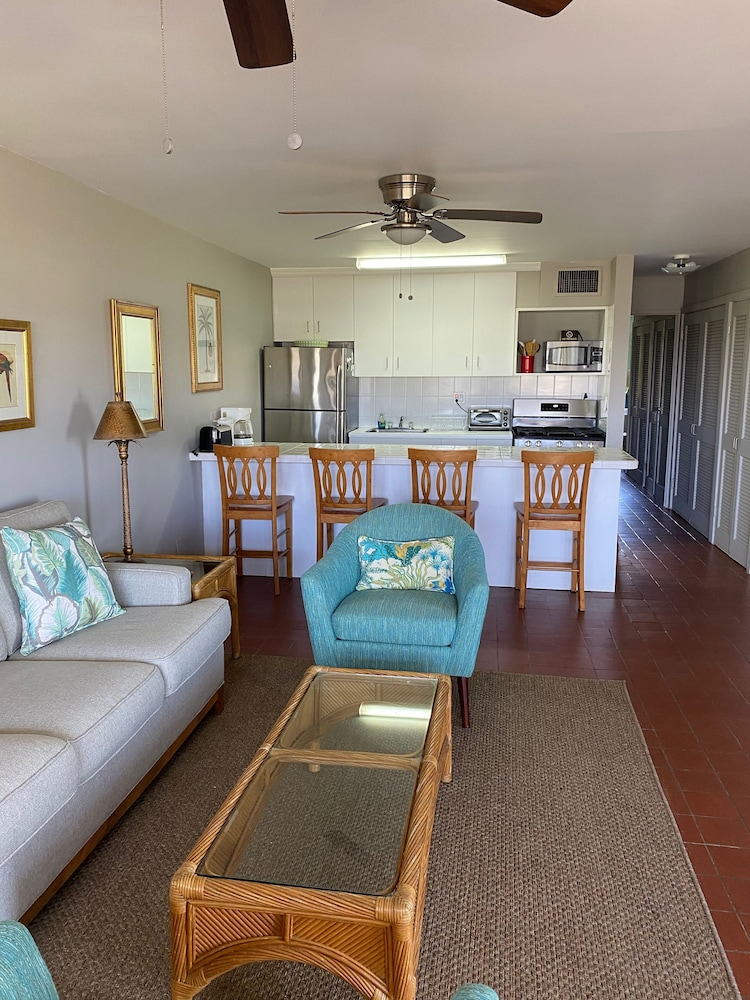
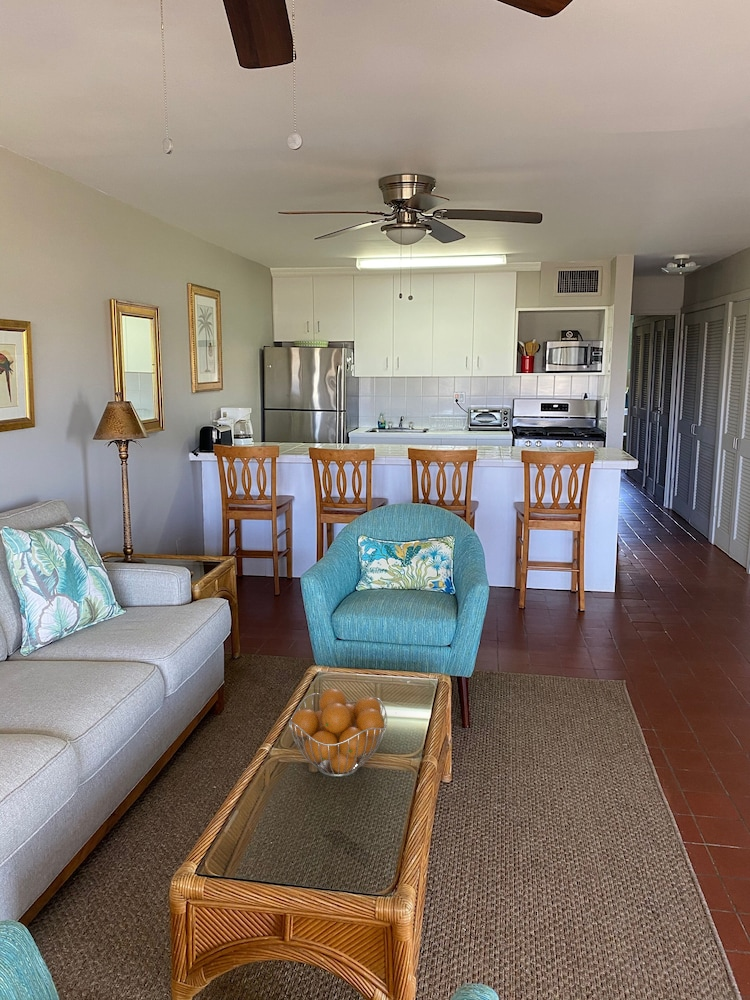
+ fruit basket [288,687,388,778]
